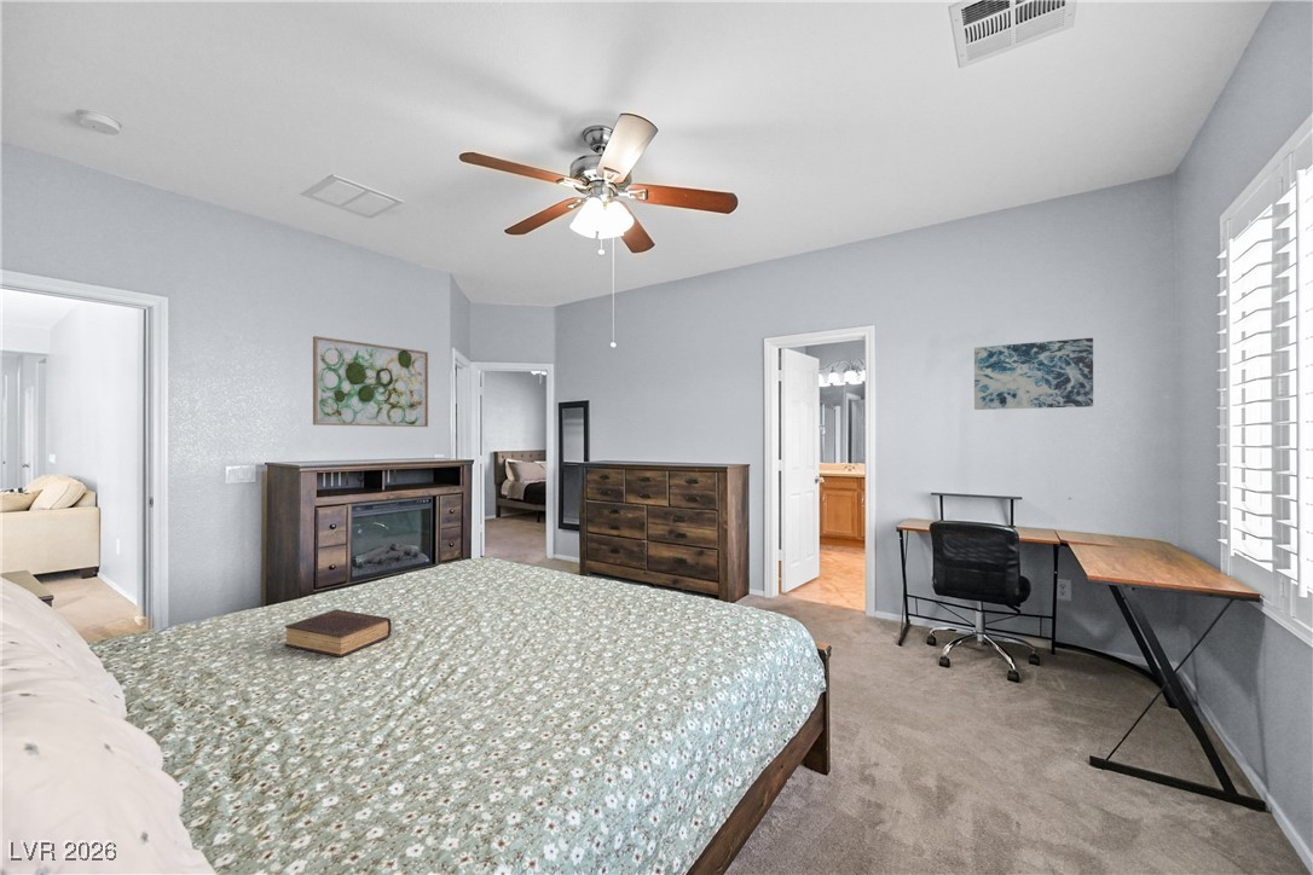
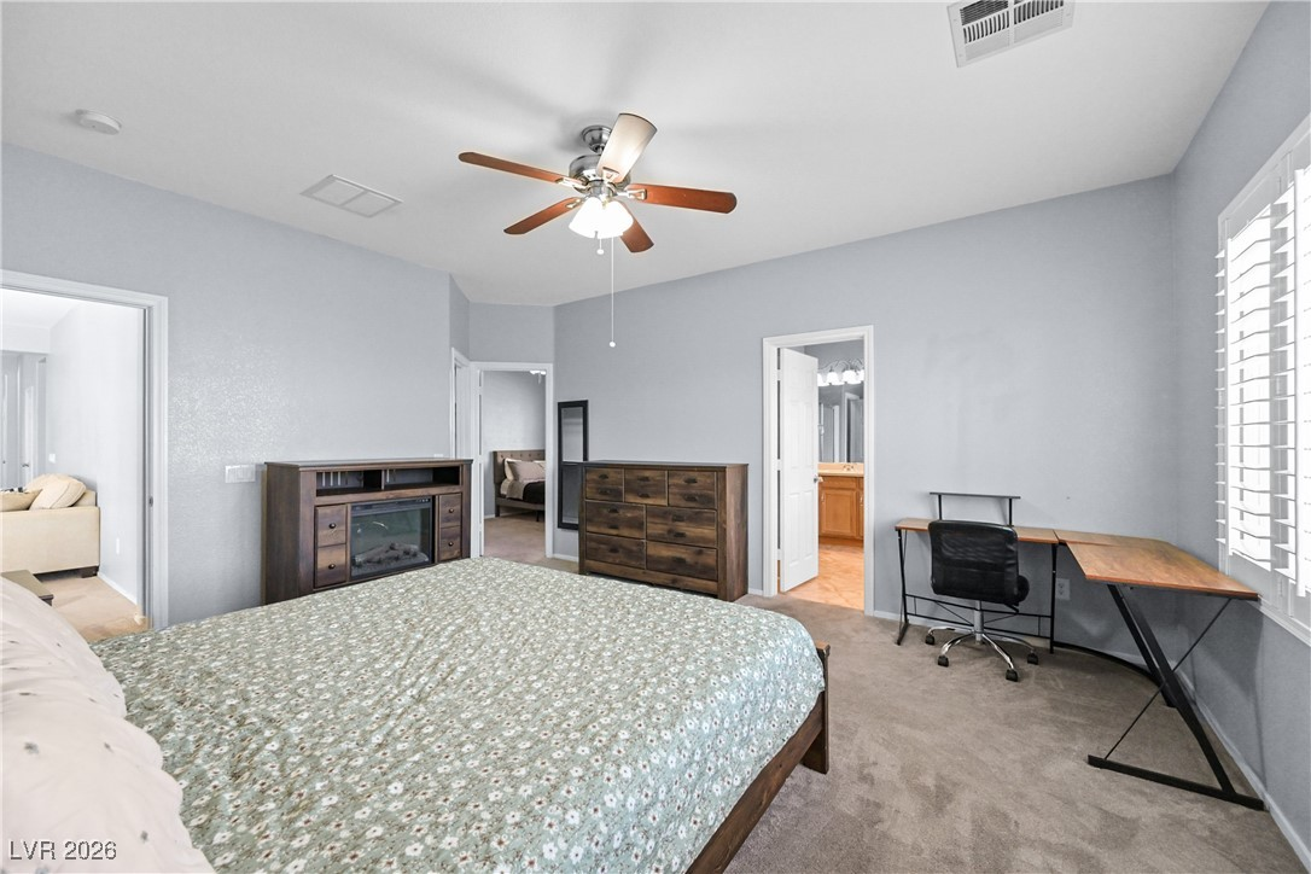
- book [283,608,393,657]
- wall art [973,337,1094,411]
- wall art [312,335,429,428]
